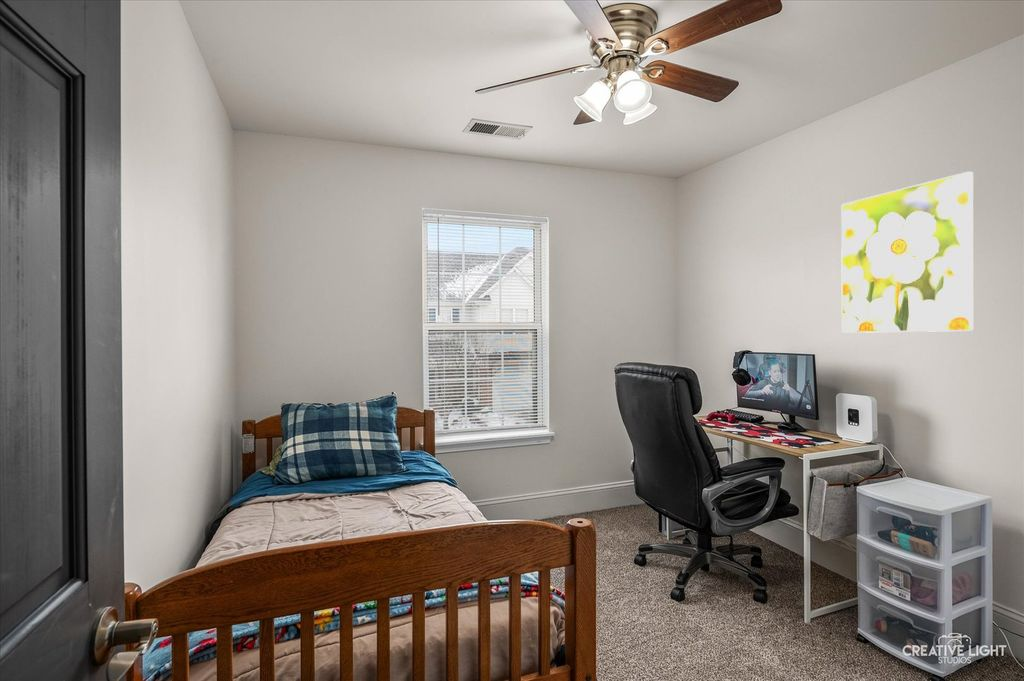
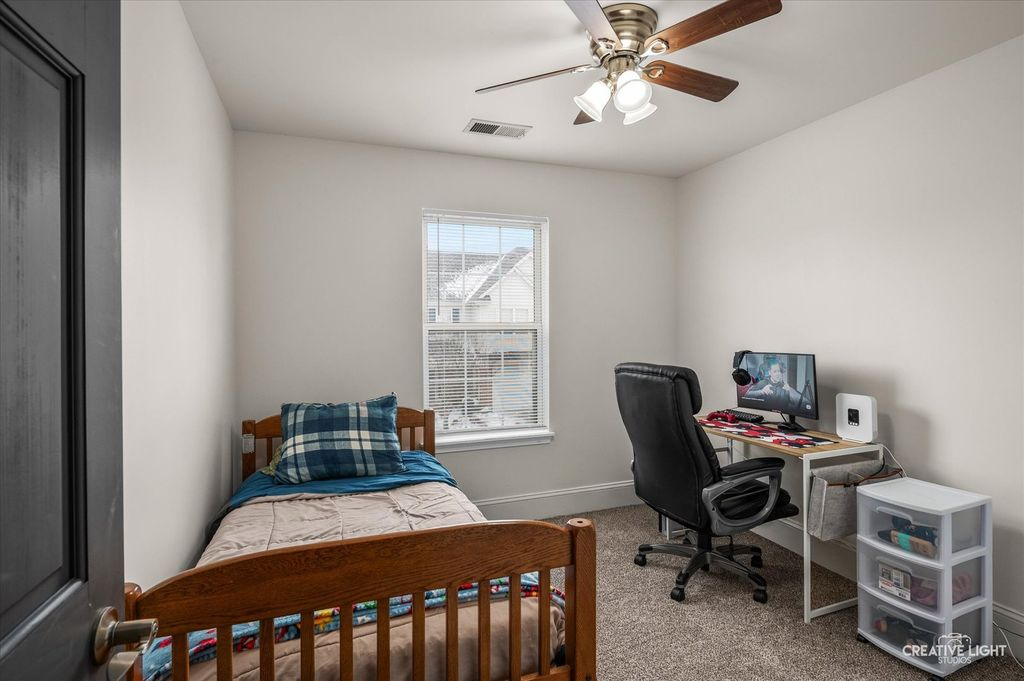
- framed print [840,170,975,334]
